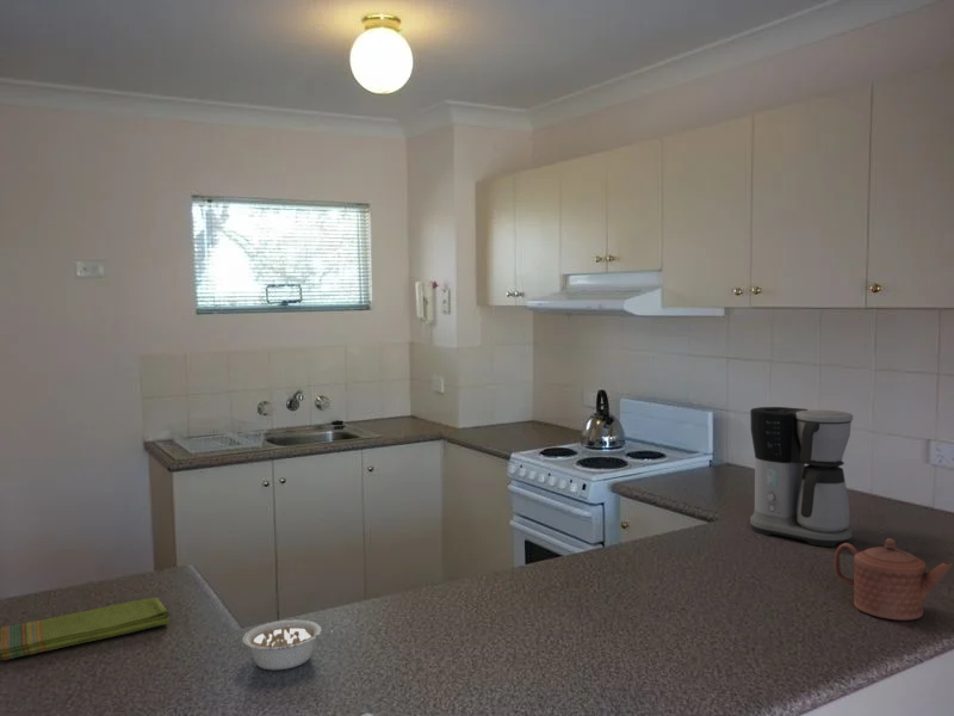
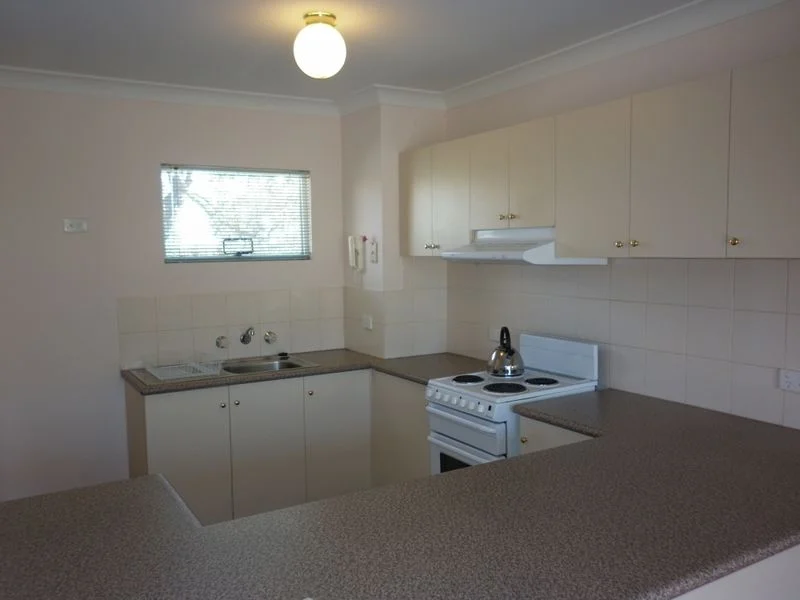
- dish towel [0,597,171,662]
- coffee maker [749,406,854,548]
- teapot [834,537,954,622]
- legume [242,619,334,672]
